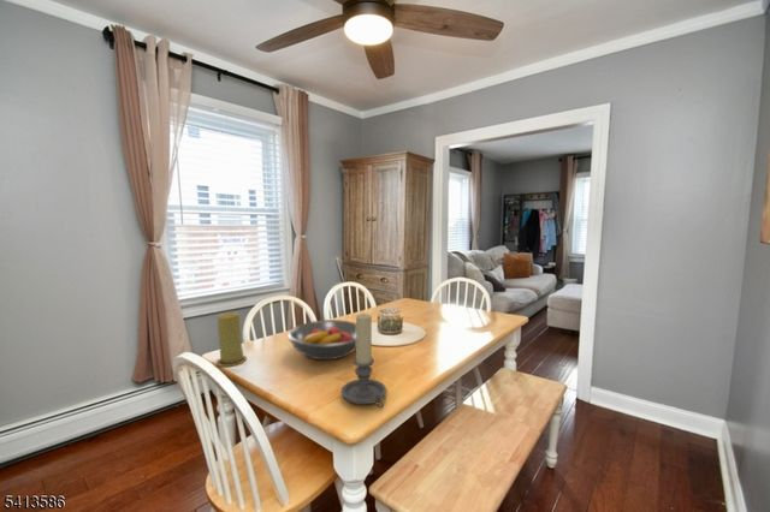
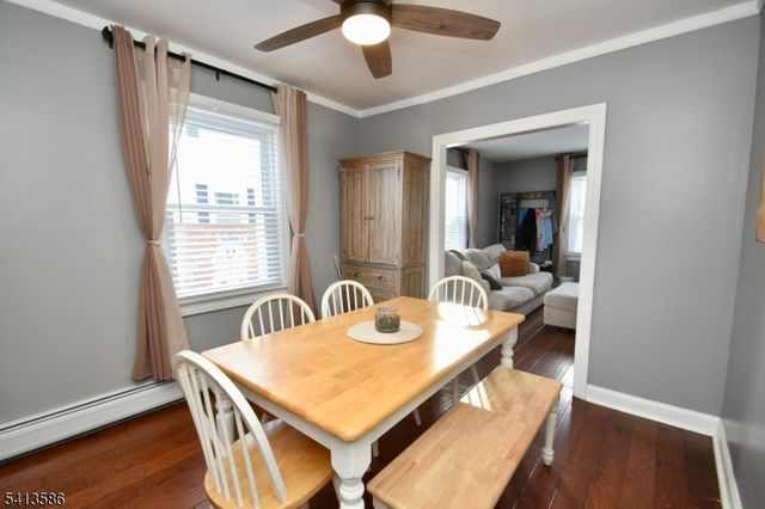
- candle holder [340,312,387,410]
- fruit bowl [286,318,356,361]
- candle [215,311,248,368]
